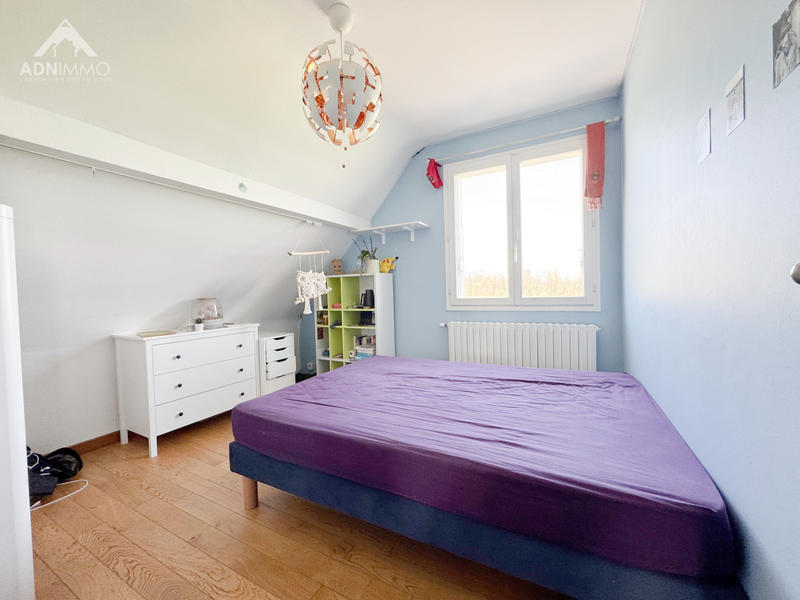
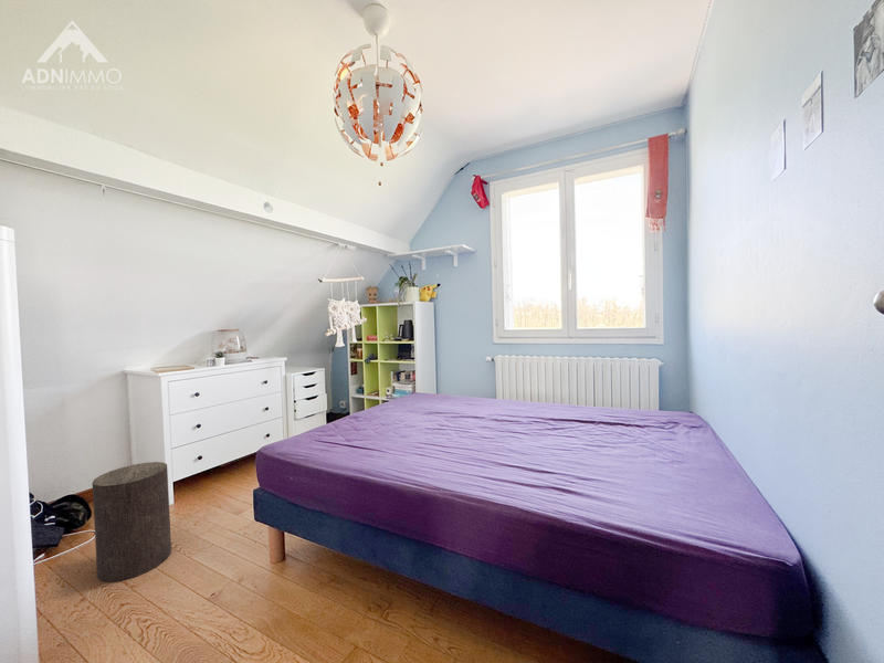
+ stool [91,461,172,583]
